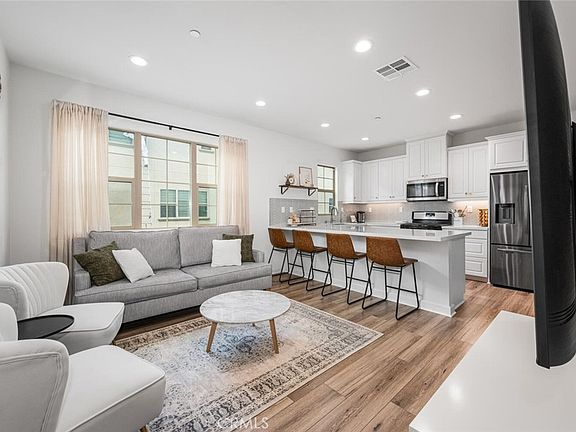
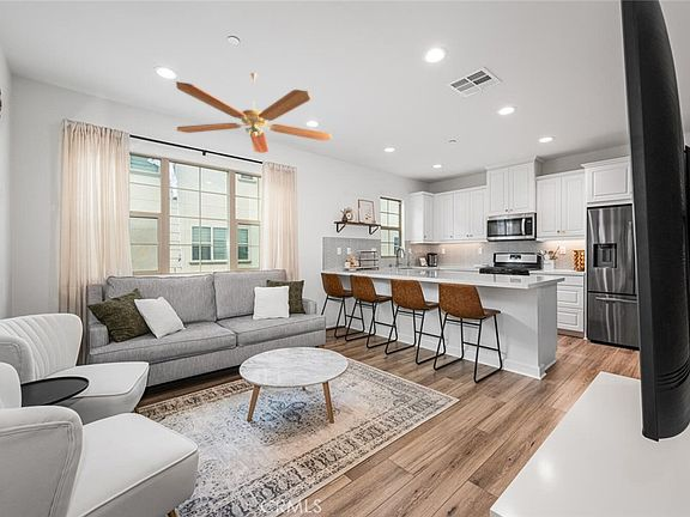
+ ceiling fan [175,72,333,154]
